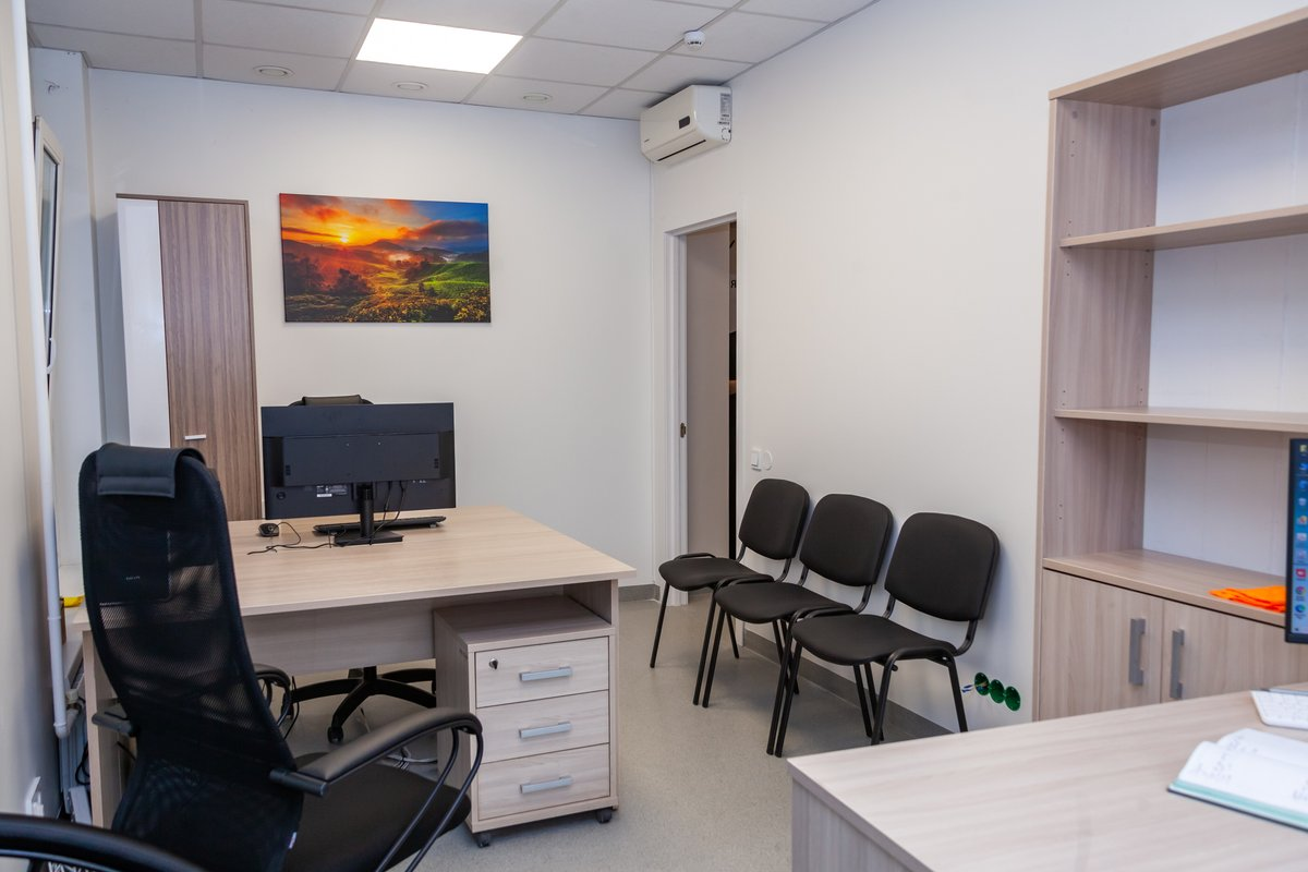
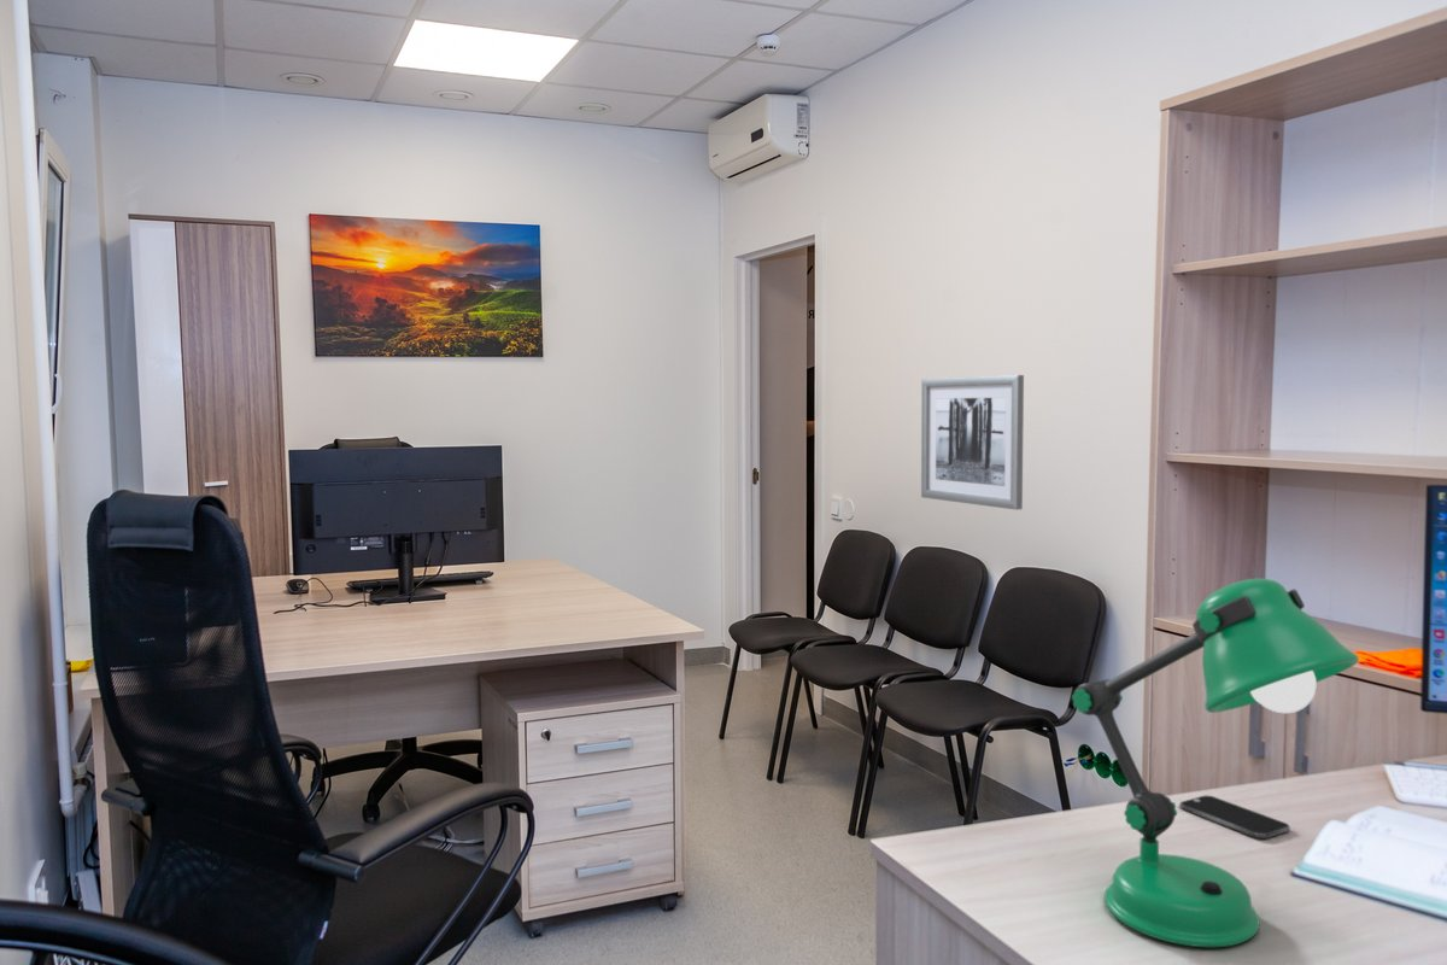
+ smartphone [1178,794,1291,840]
+ desk lamp [1071,578,1360,948]
+ wall art [920,374,1025,511]
